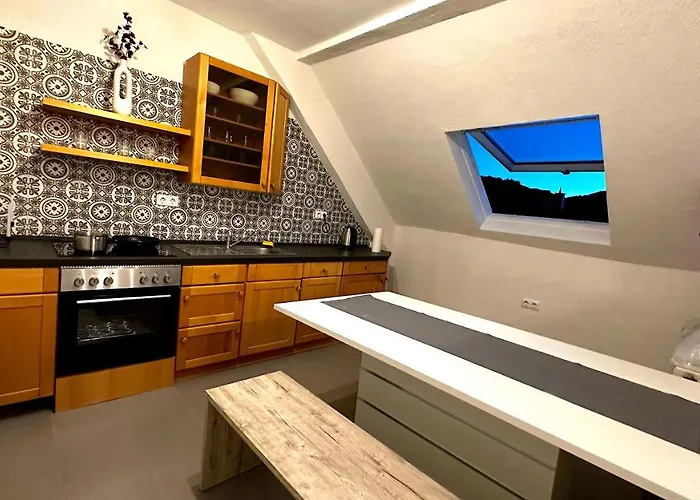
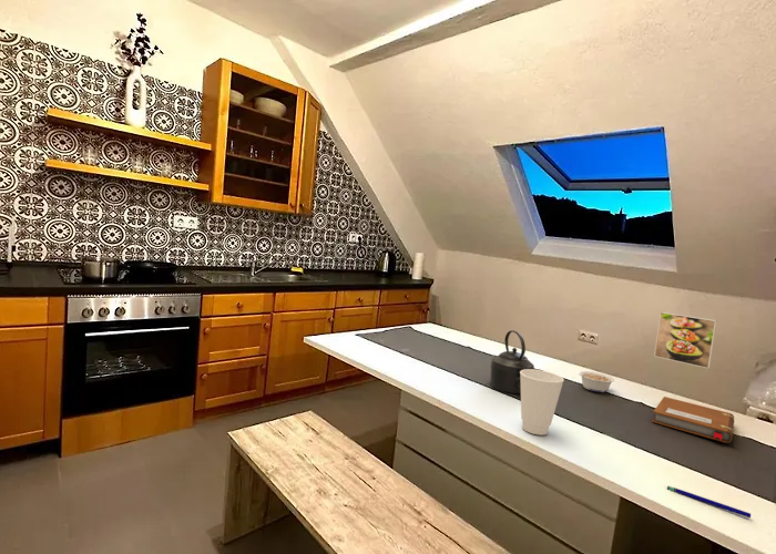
+ notebook [651,396,735,444]
+ pen [666,485,752,519]
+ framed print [653,311,717,369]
+ legume [578,370,615,393]
+ kettle [489,329,535,394]
+ cup [520,369,565,437]
